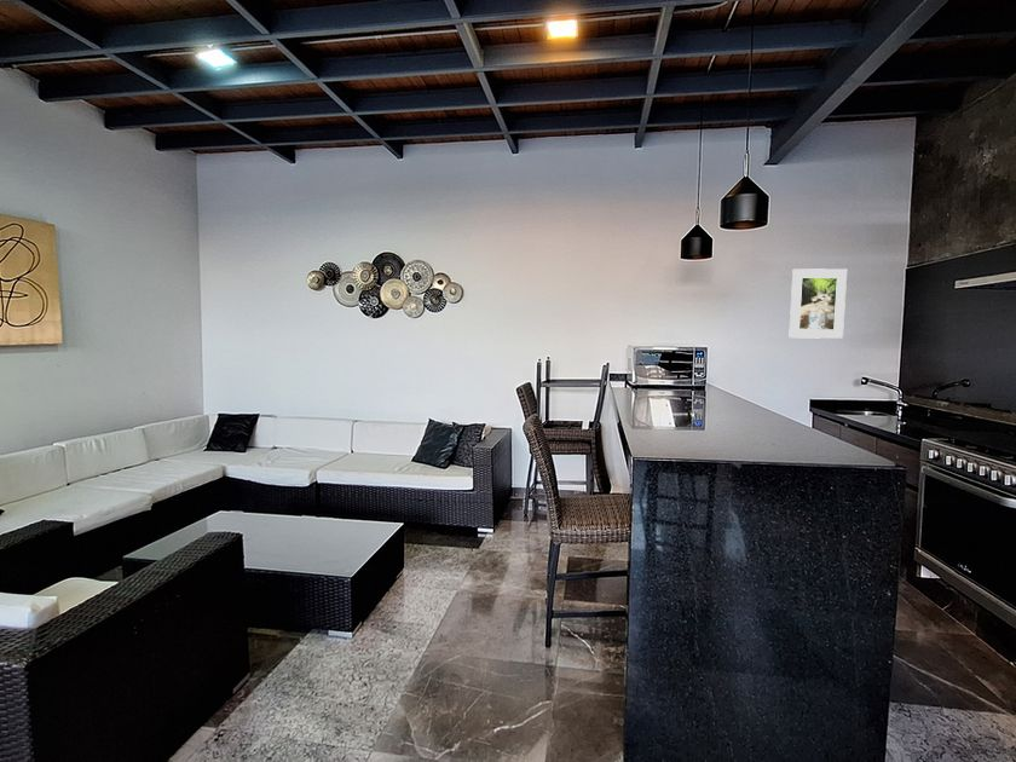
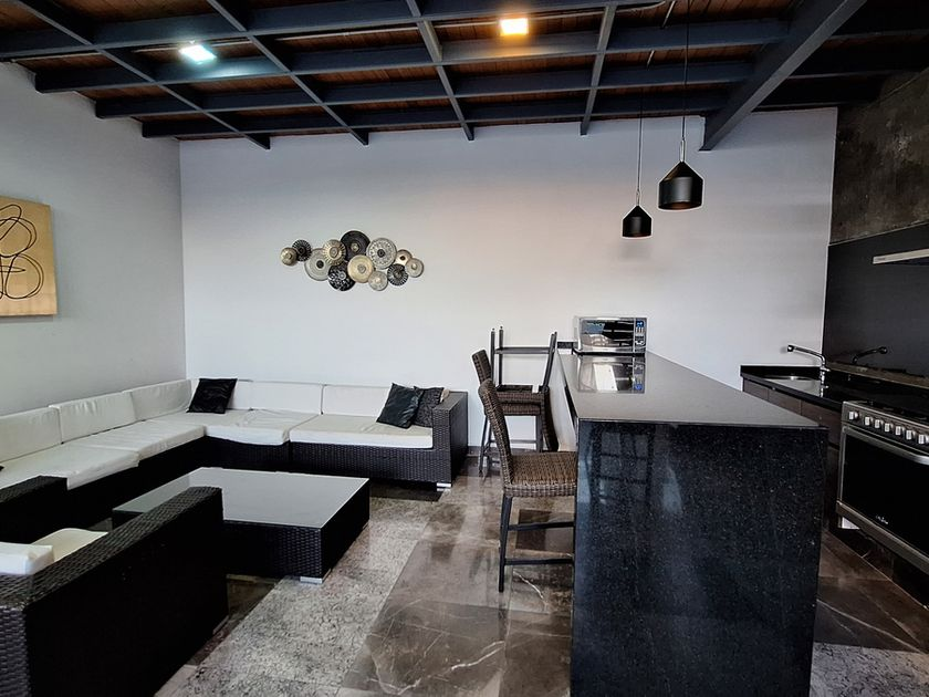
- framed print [787,267,848,340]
